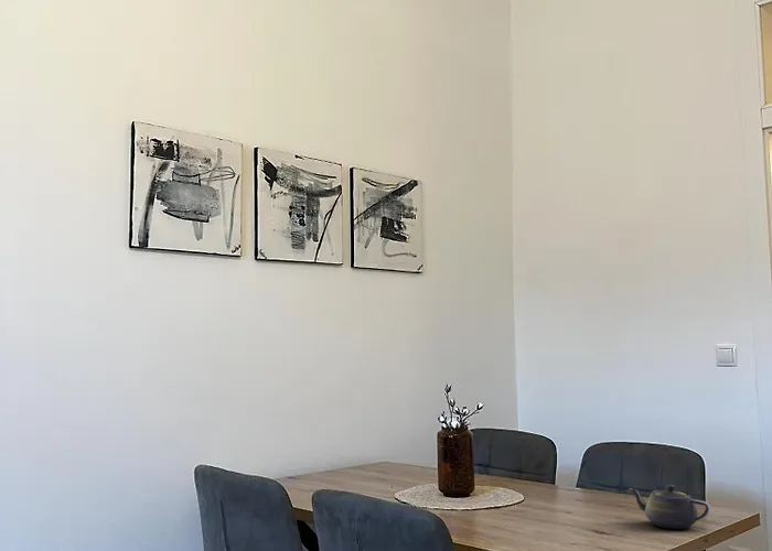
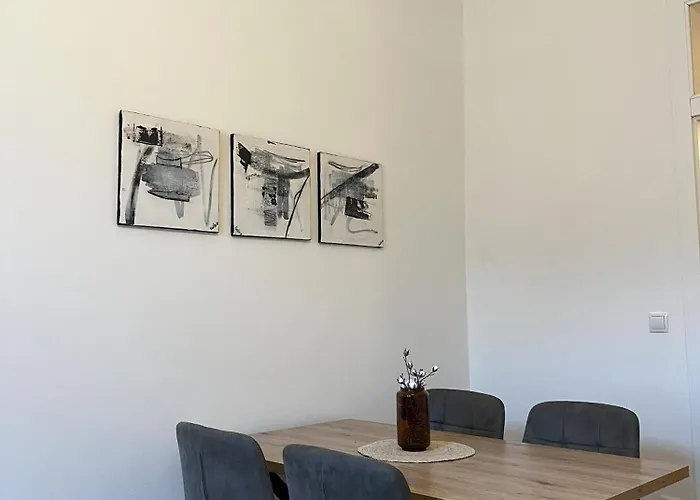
- teapot [628,484,711,530]
